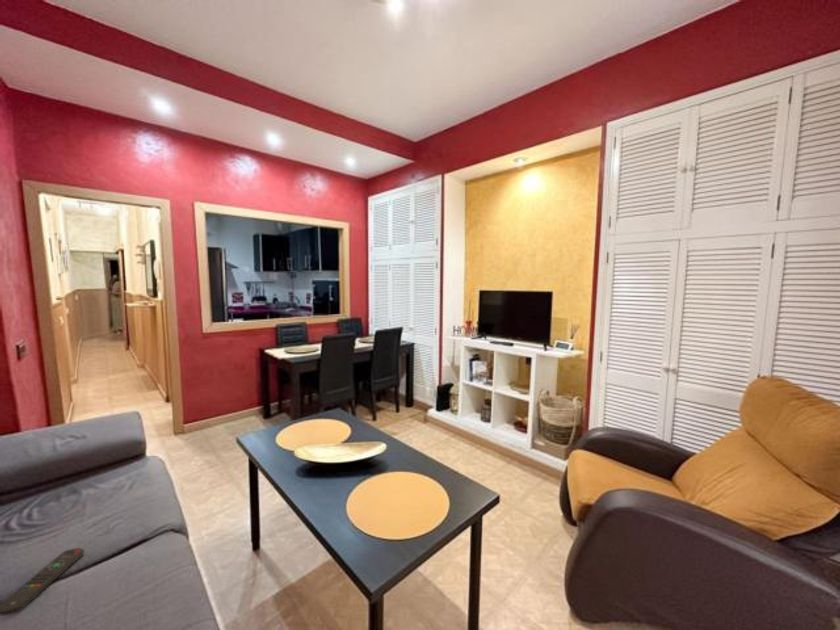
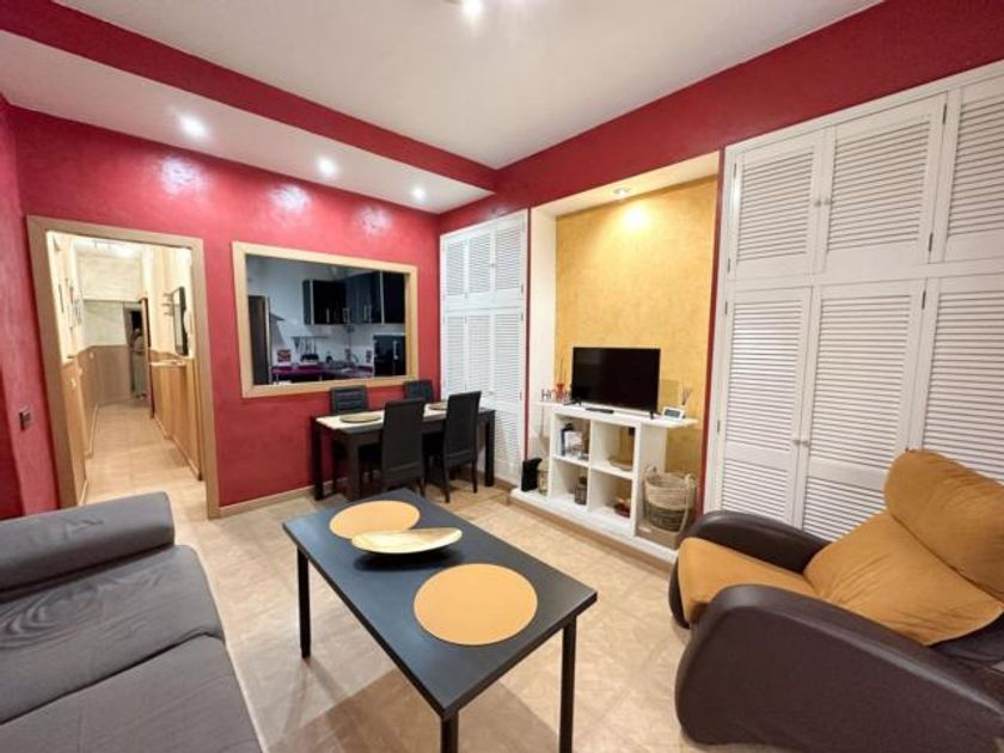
- remote control [0,547,85,617]
